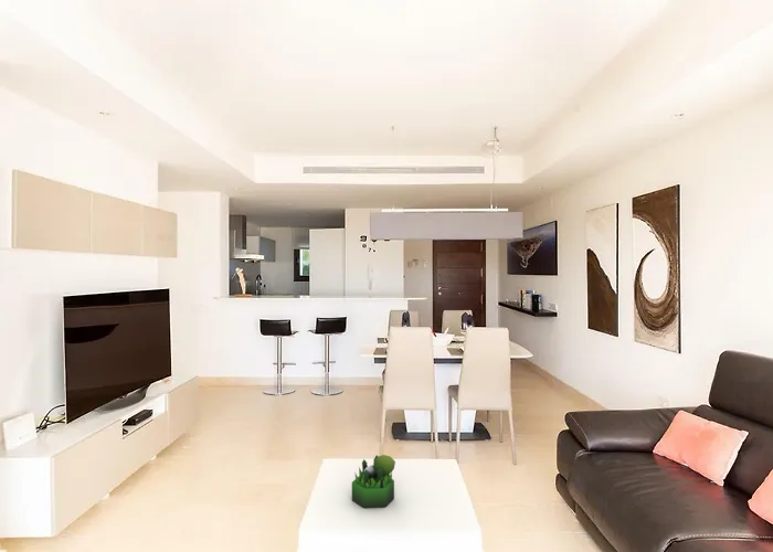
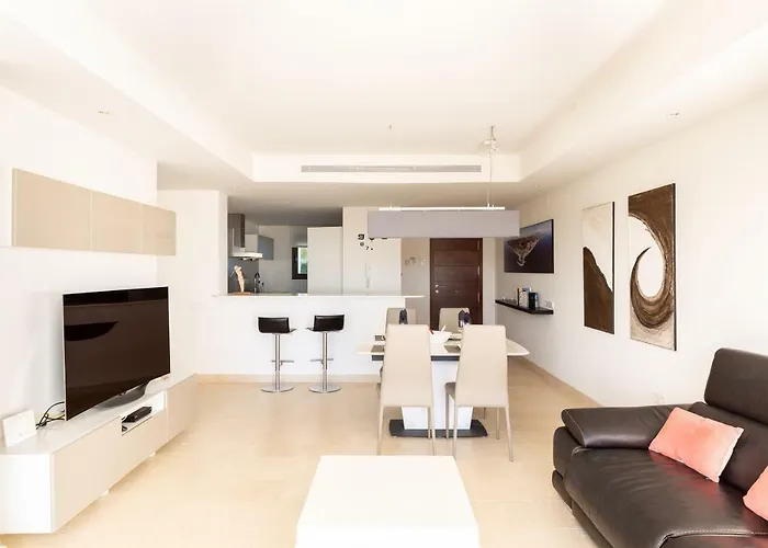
- plant [351,454,396,509]
